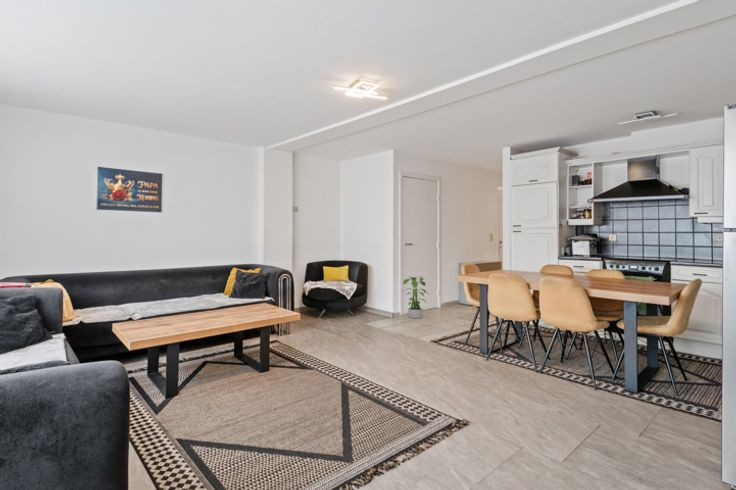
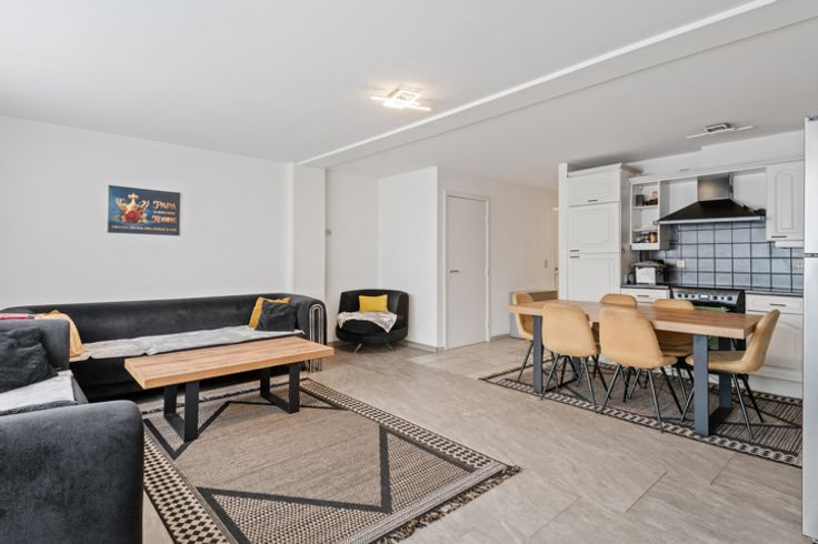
- potted plant [400,275,430,319]
